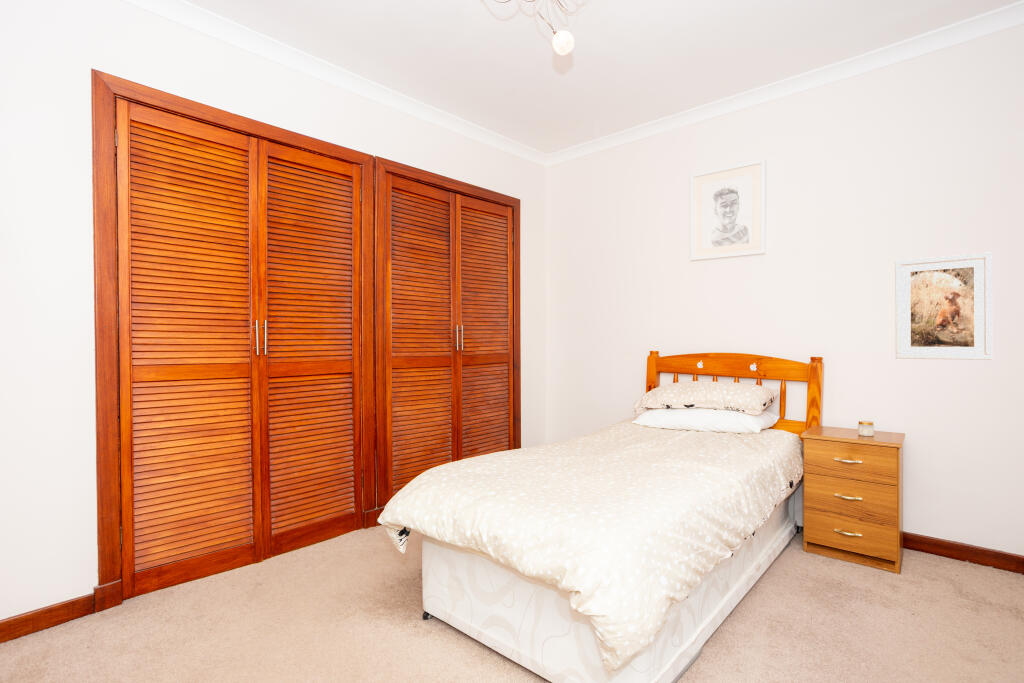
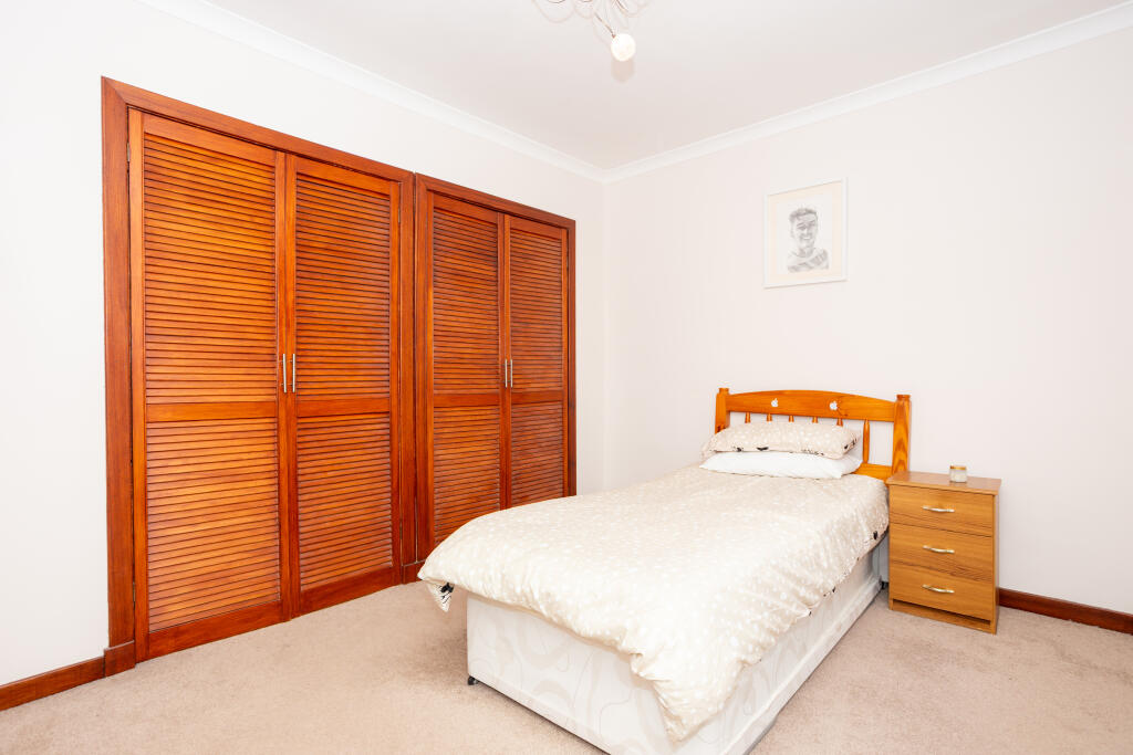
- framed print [894,251,993,361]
